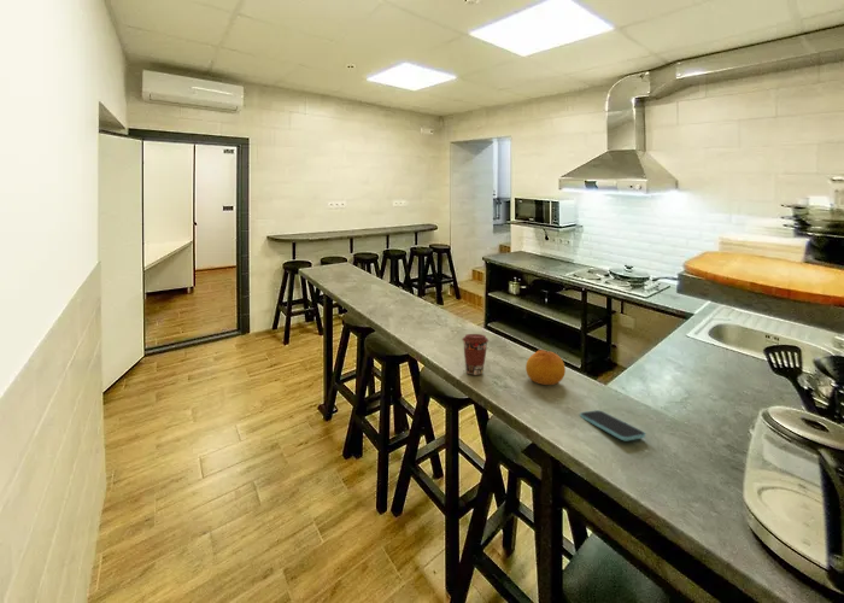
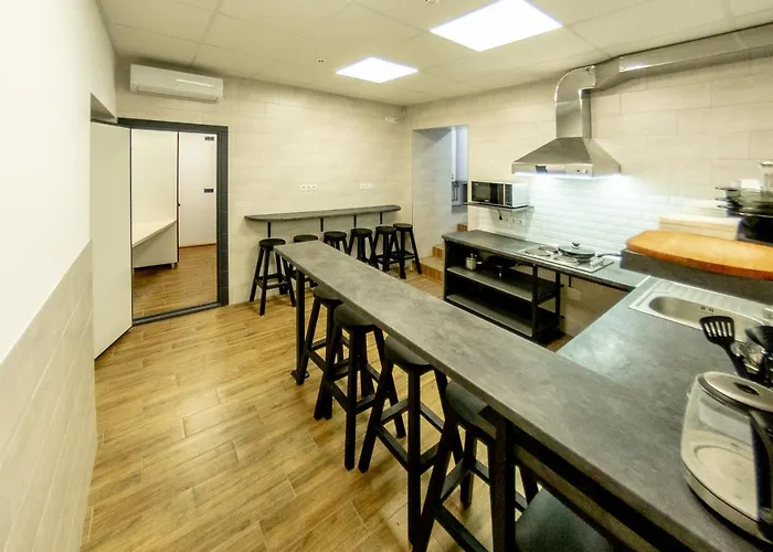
- fruit [524,349,567,386]
- coffee cup [461,333,490,376]
- smartphone [579,409,646,441]
